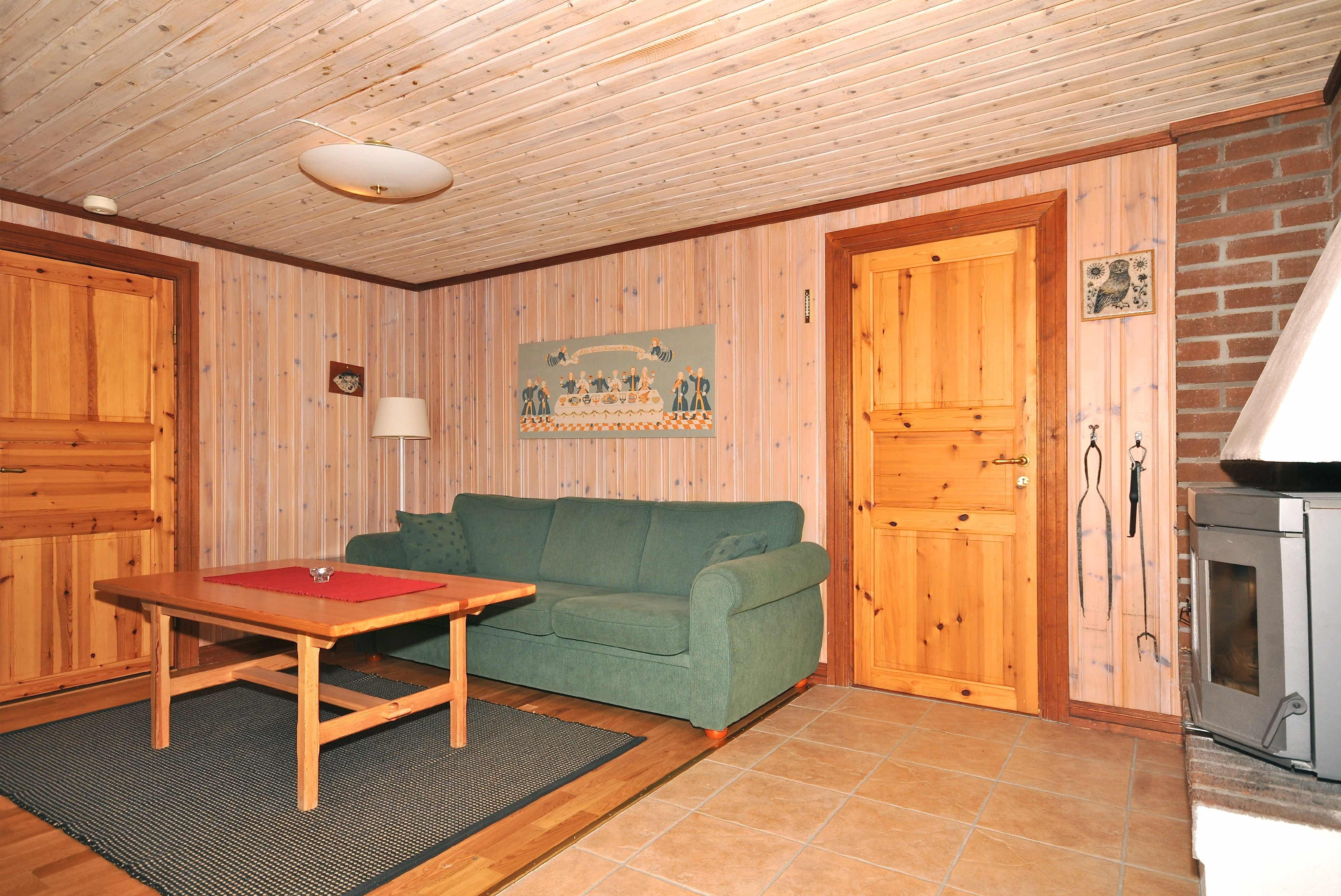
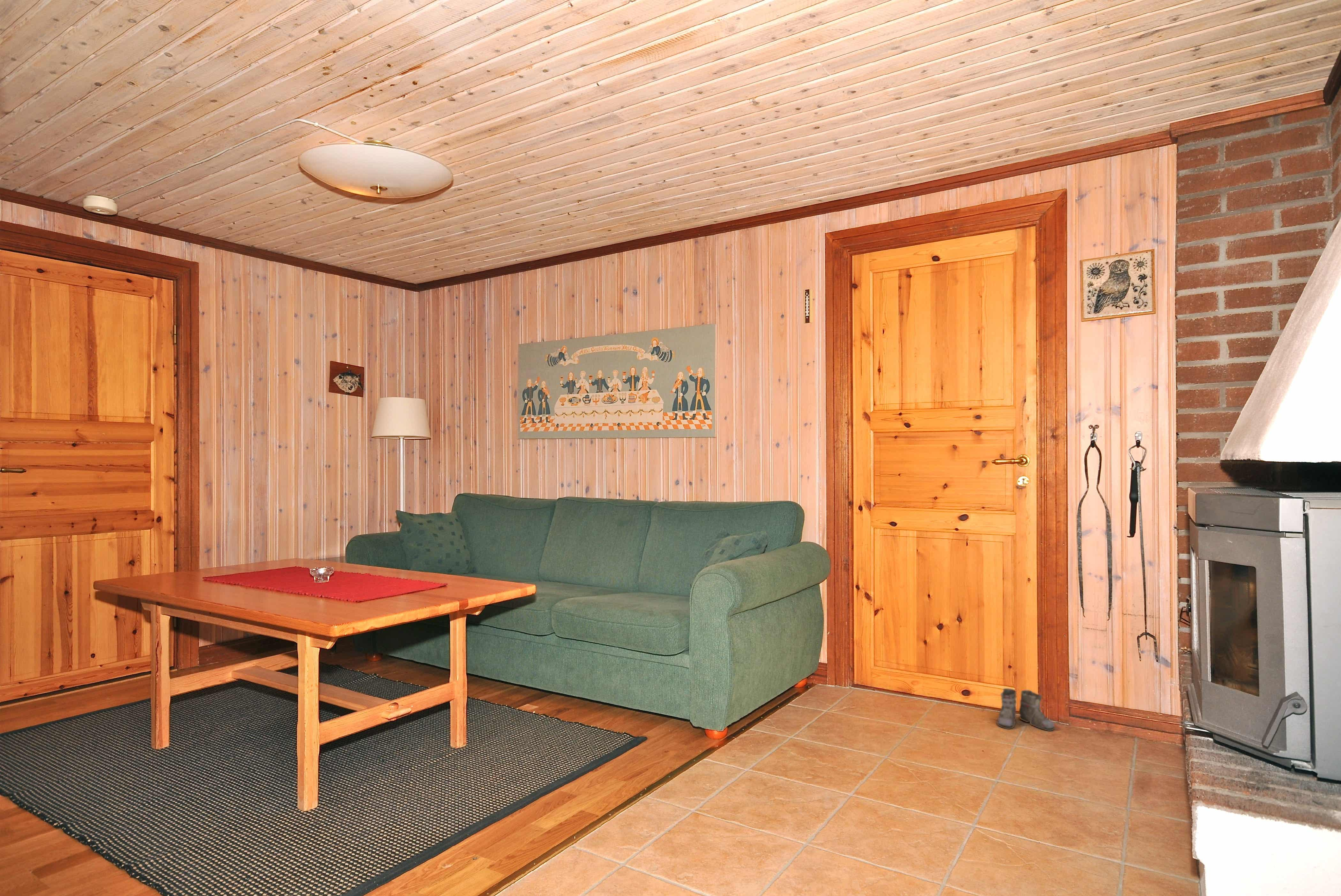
+ boots [989,688,1055,731]
